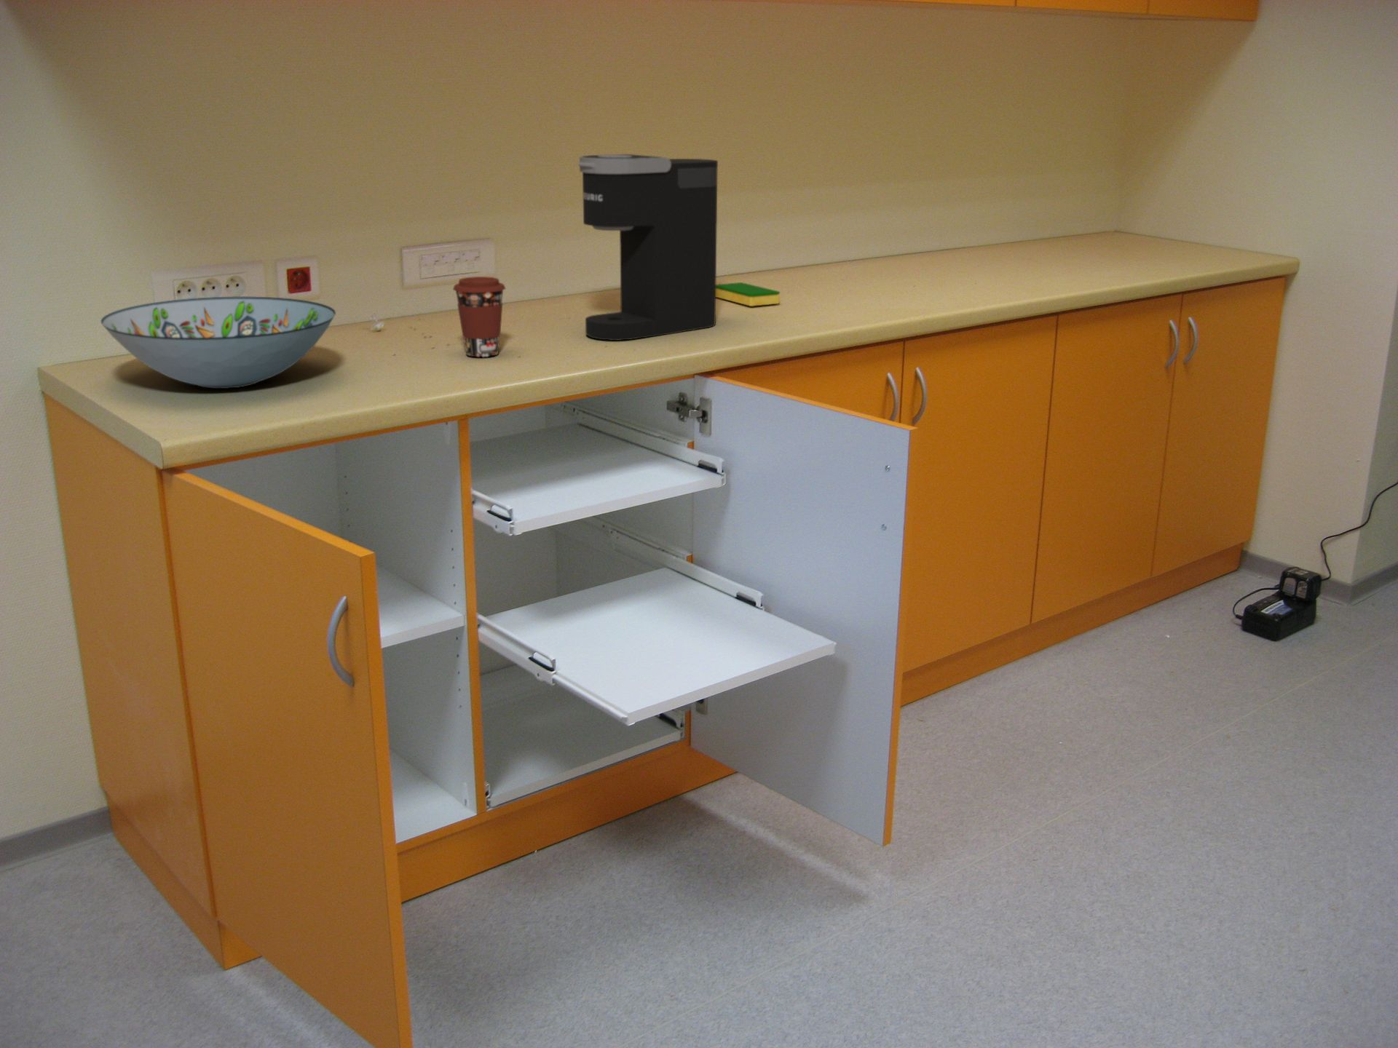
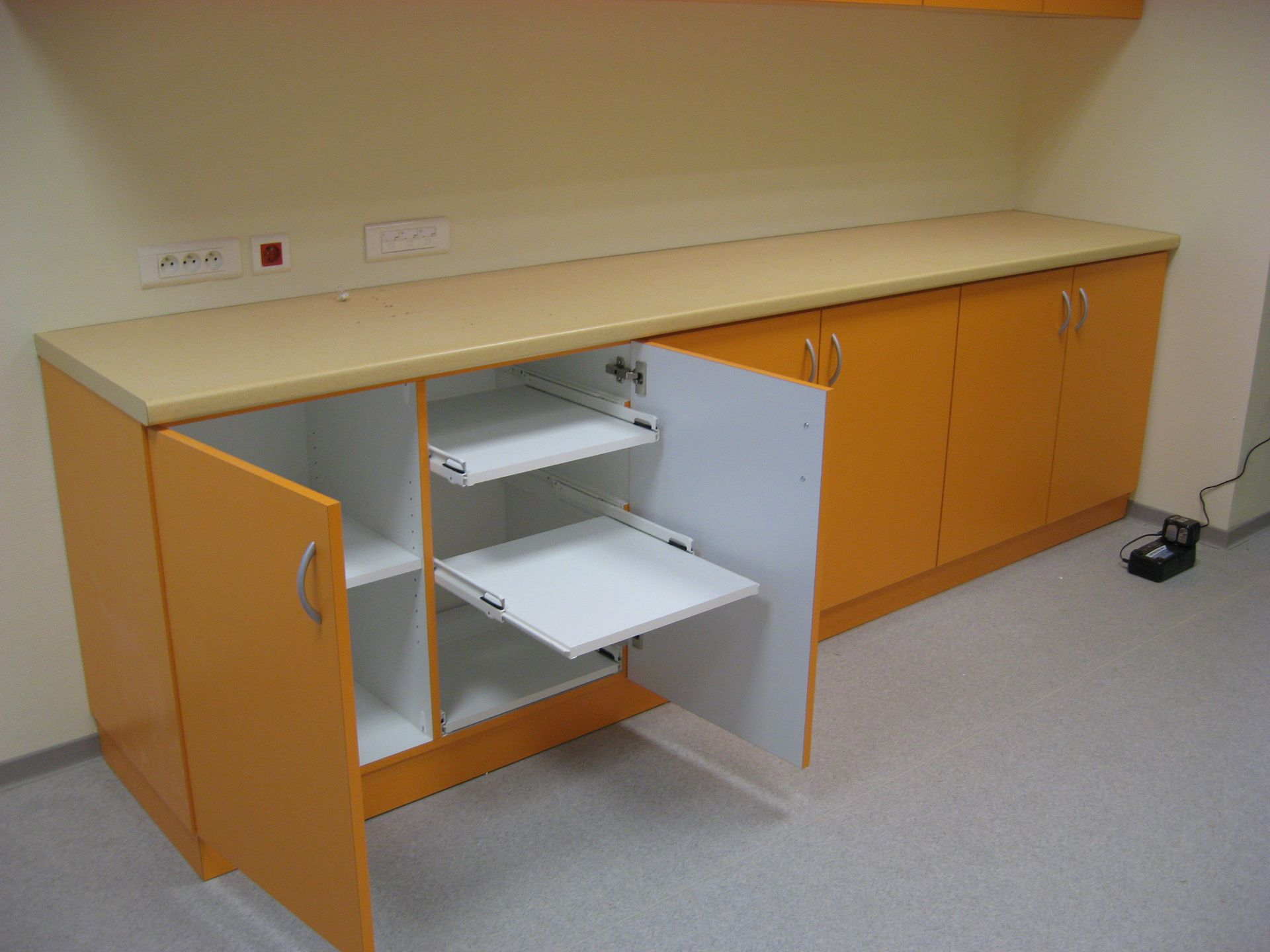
- coffee cup [452,276,506,358]
- dish sponge [716,282,780,307]
- decorative bowl [100,296,337,390]
- coffee maker [578,153,719,341]
